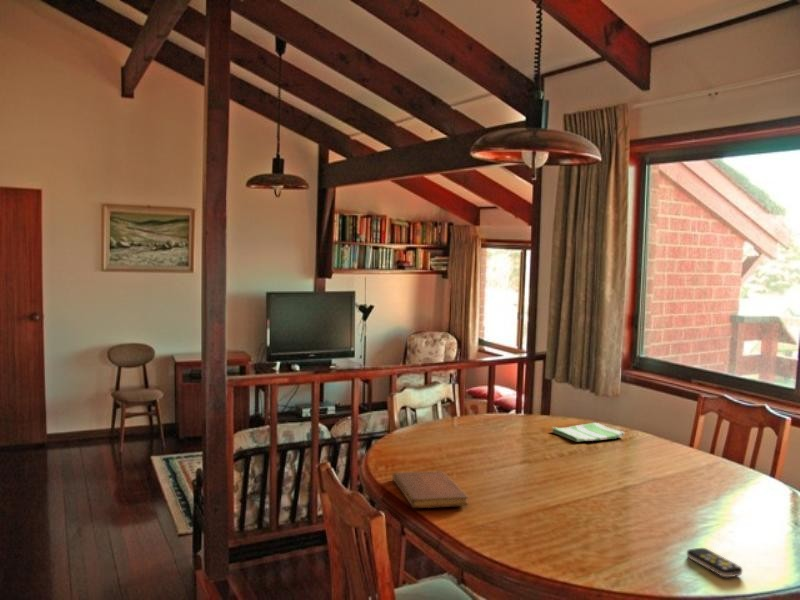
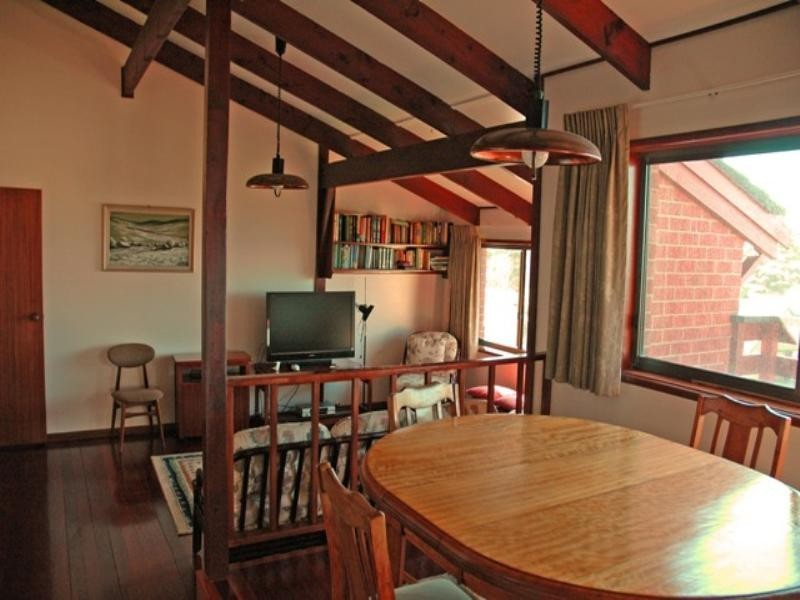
- dish towel [550,422,625,443]
- notebook [391,471,469,509]
- remote control [686,547,743,578]
